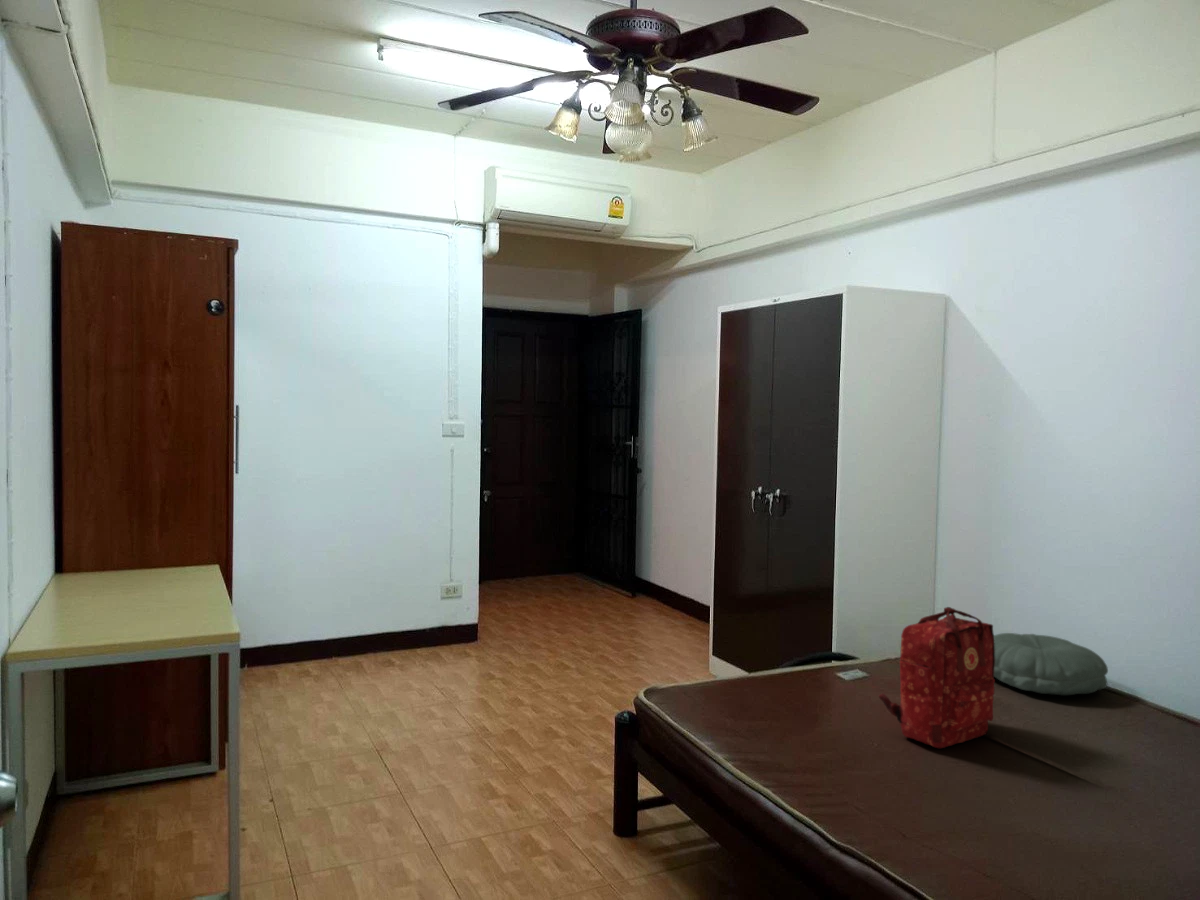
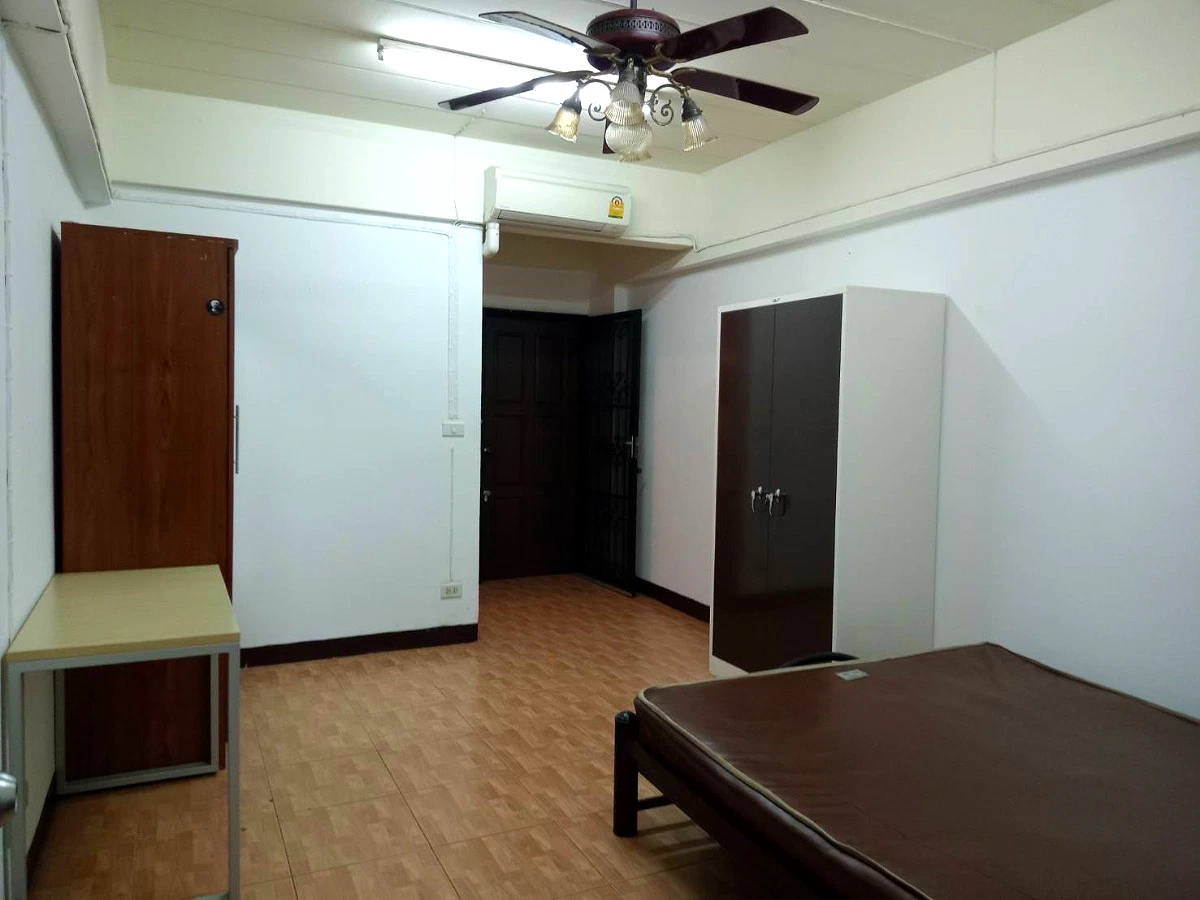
- backpack [878,606,996,749]
- pillow [994,632,1109,696]
